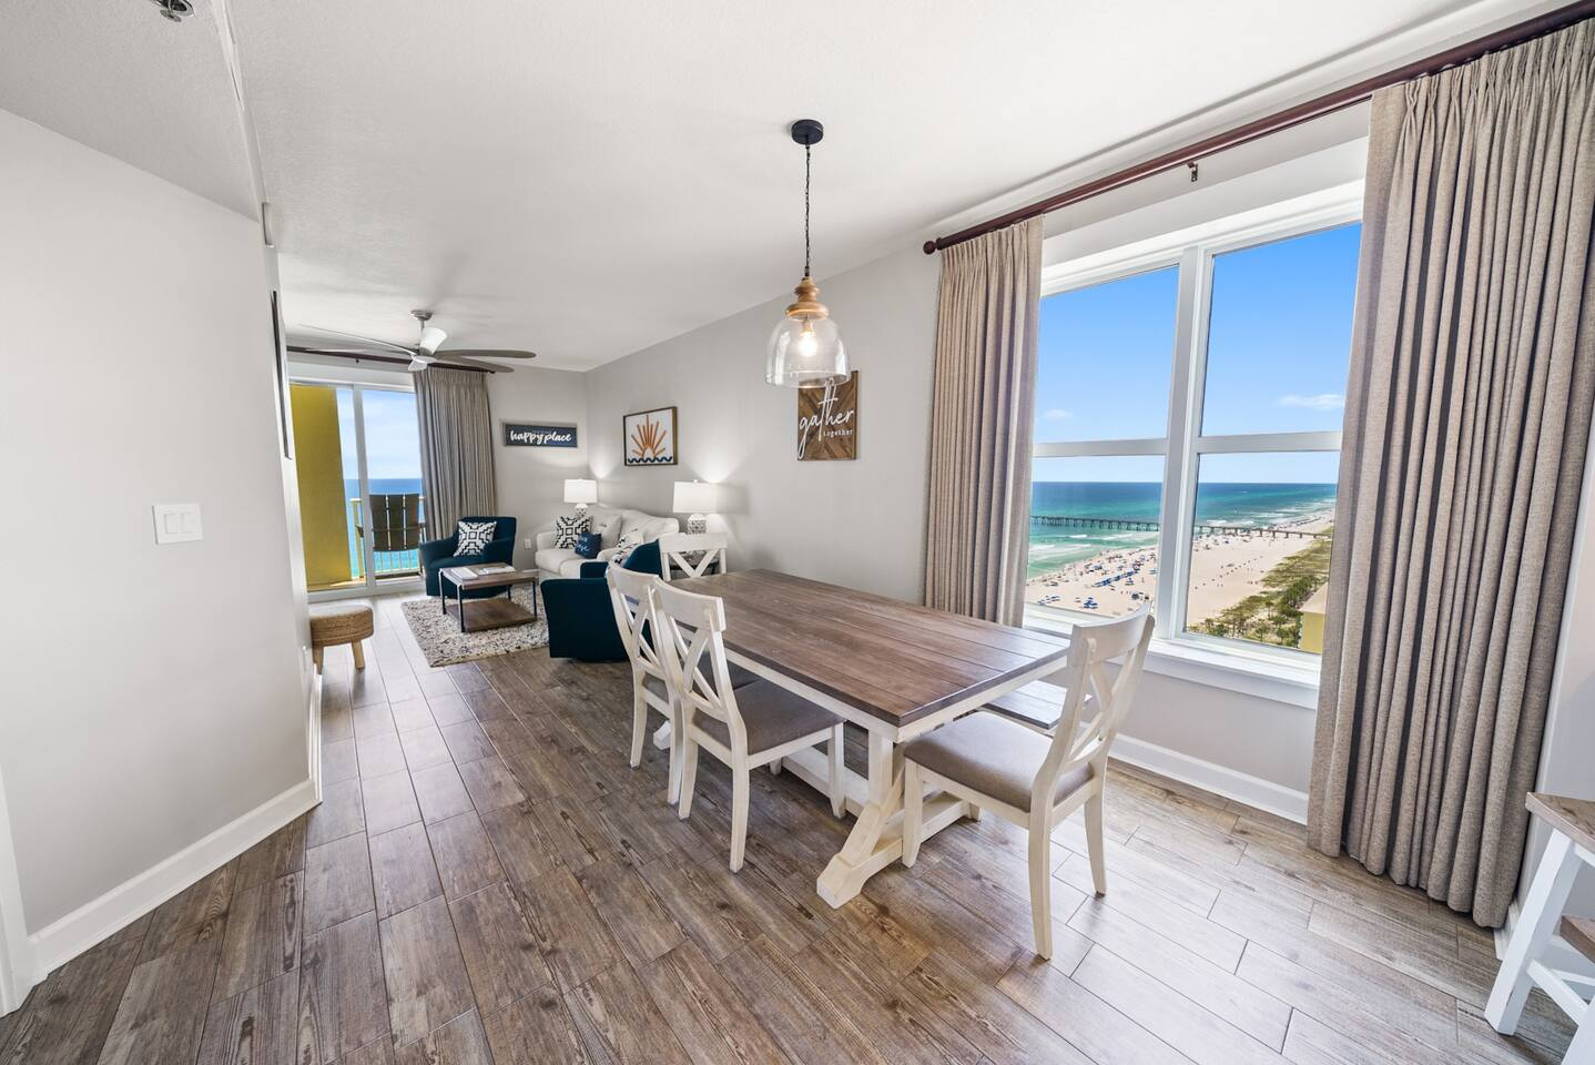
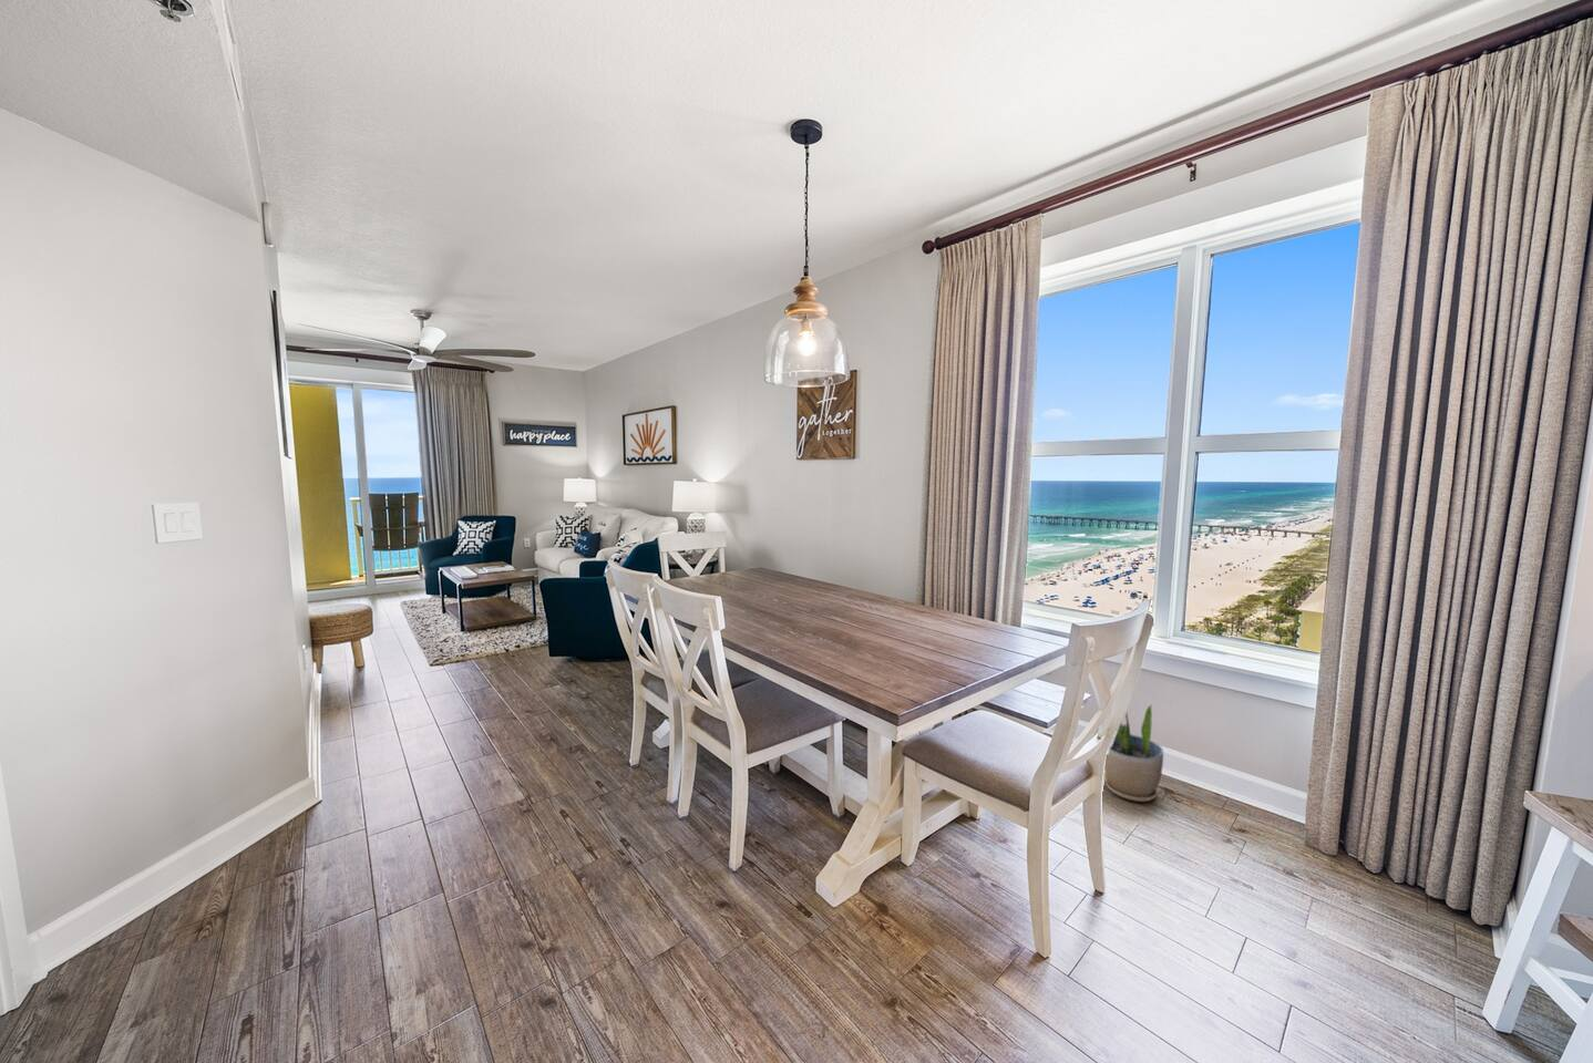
+ potted plant [1104,704,1164,803]
